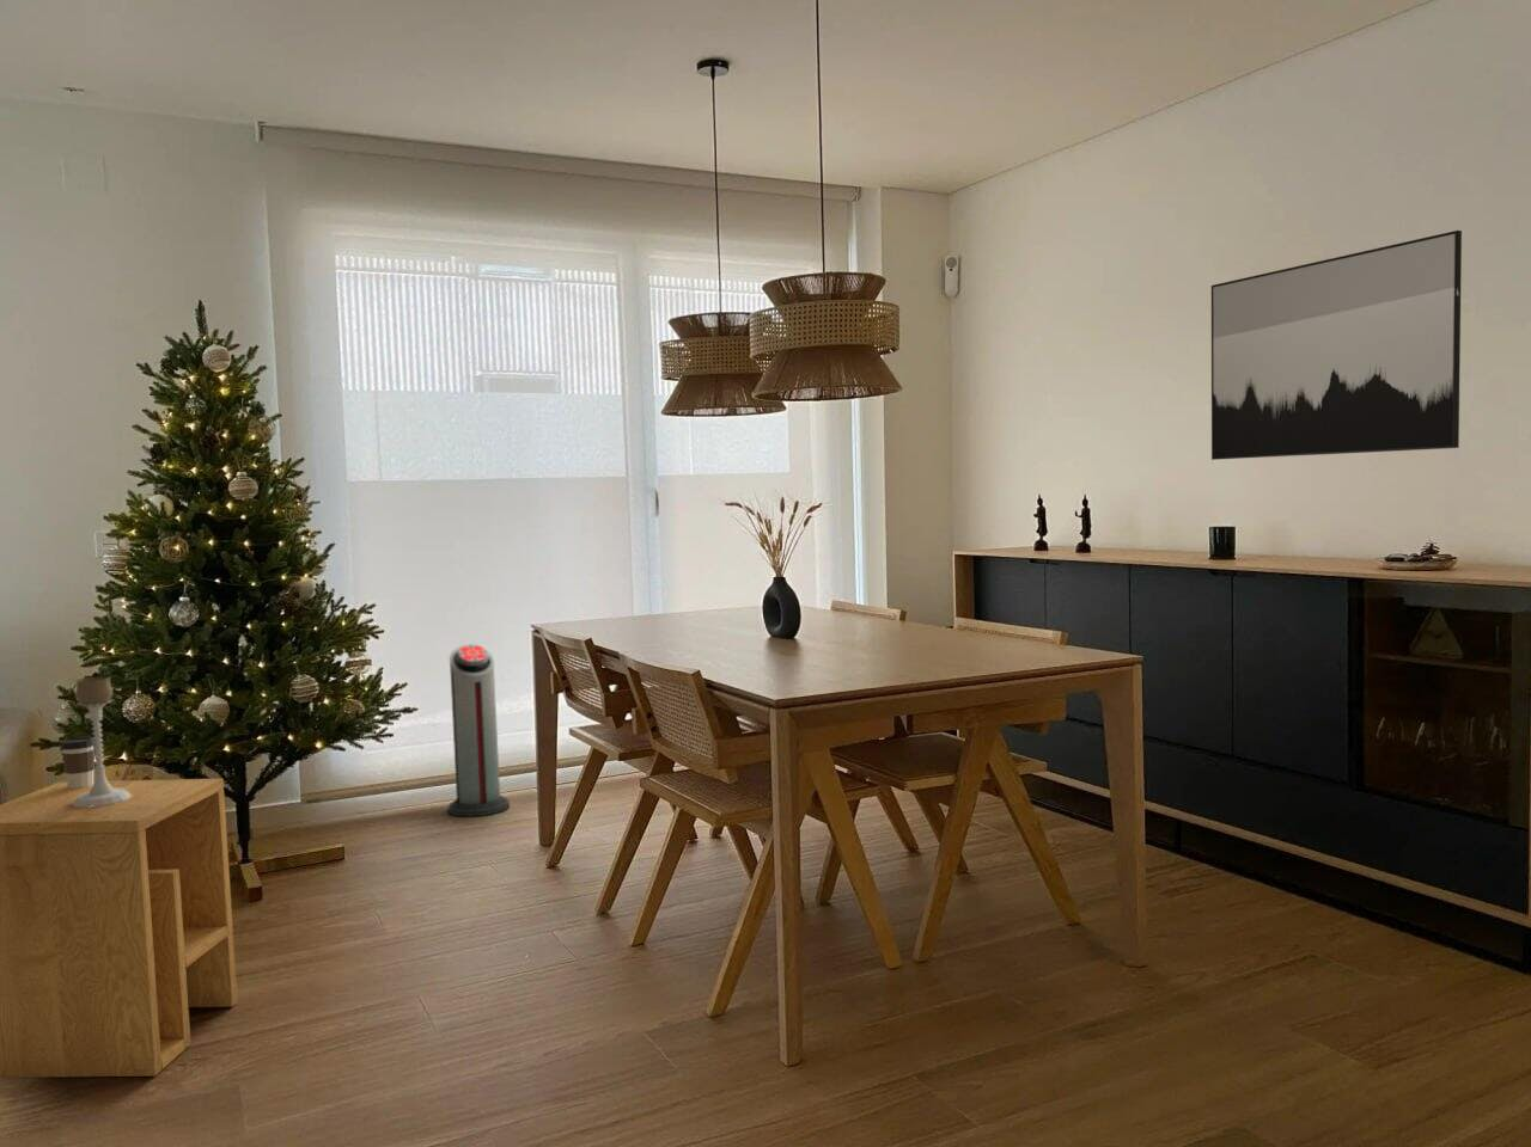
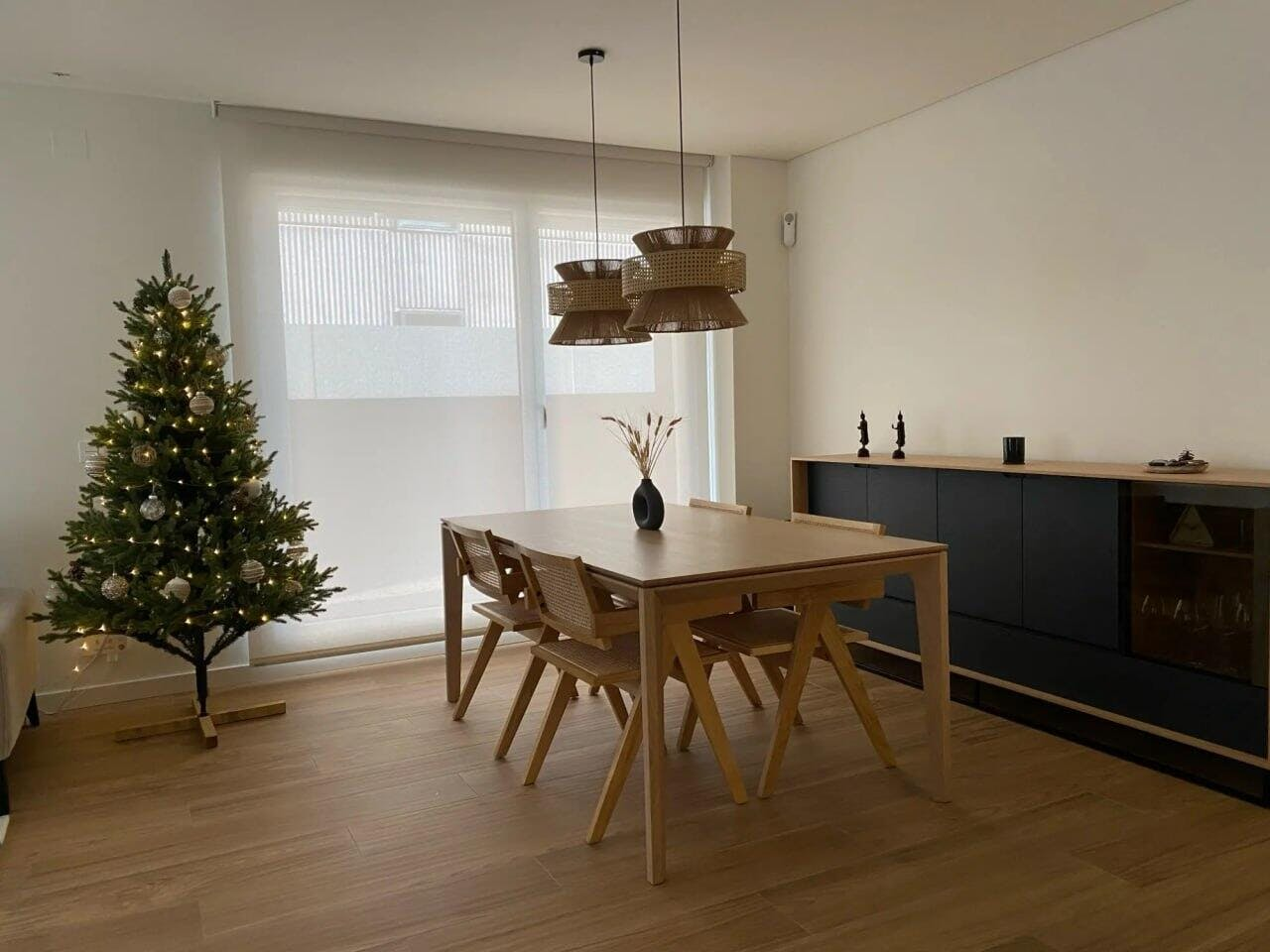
- wall art [1210,229,1462,461]
- coffee cup [60,736,95,788]
- side table [0,778,237,1078]
- air purifier [447,643,511,817]
- candle holder [72,675,131,807]
